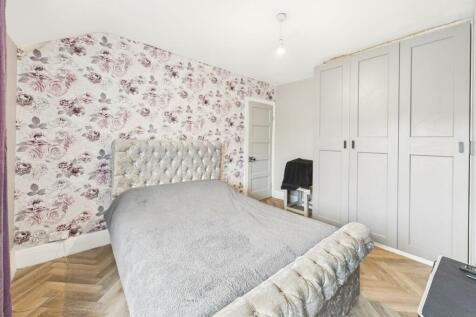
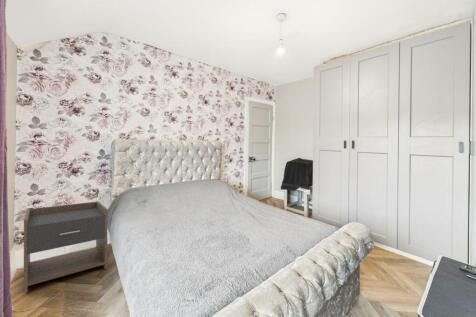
+ nightstand [23,200,108,294]
